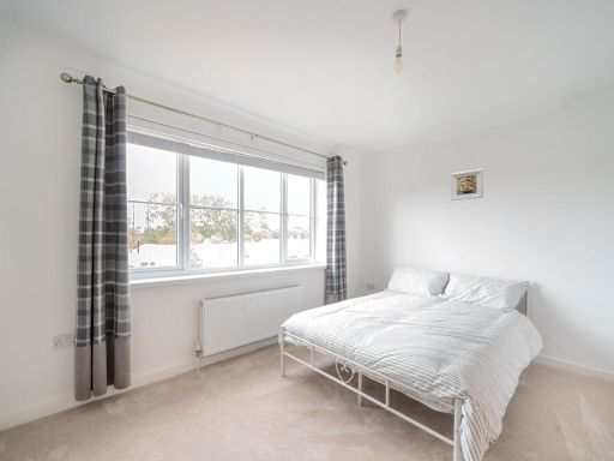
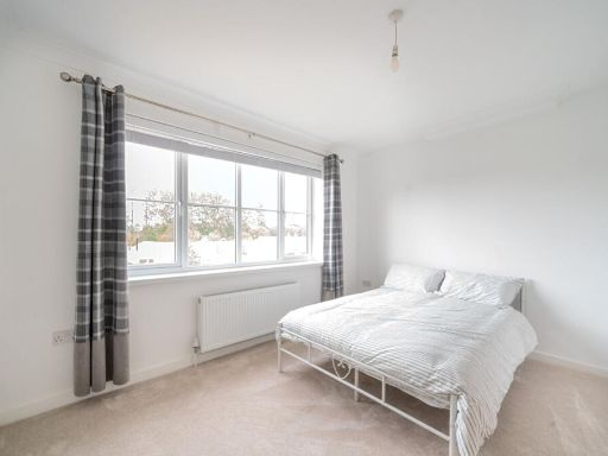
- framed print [450,168,484,202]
